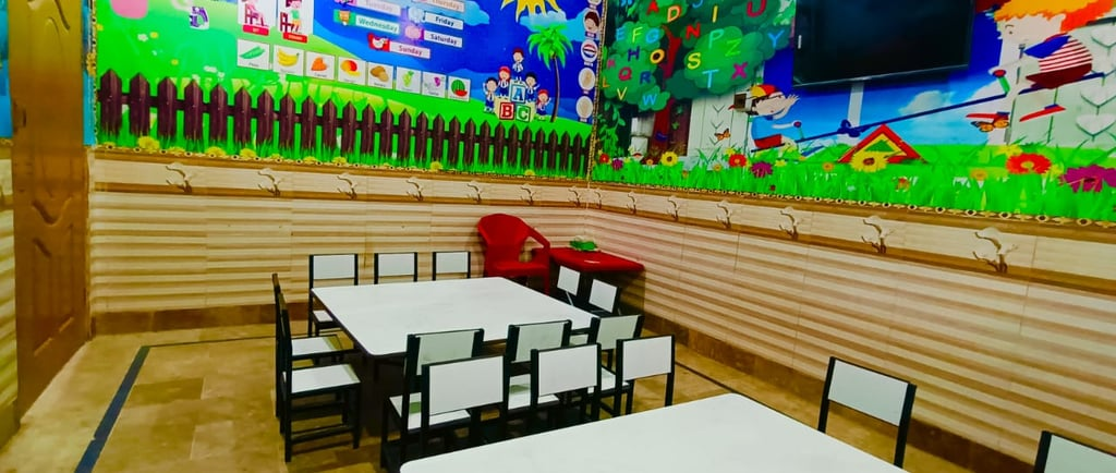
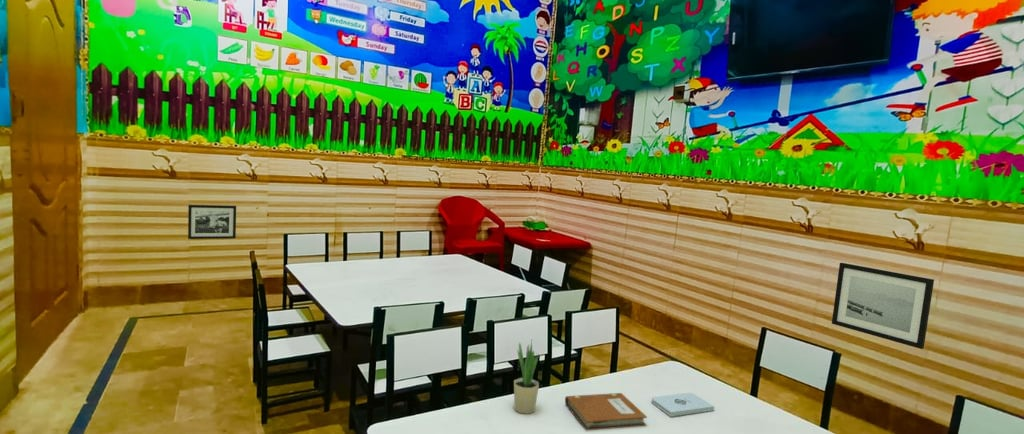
+ potted plant [513,340,540,415]
+ wall art [831,262,935,350]
+ notepad [650,392,715,417]
+ picture frame [187,204,237,240]
+ notebook [564,392,648,432]
